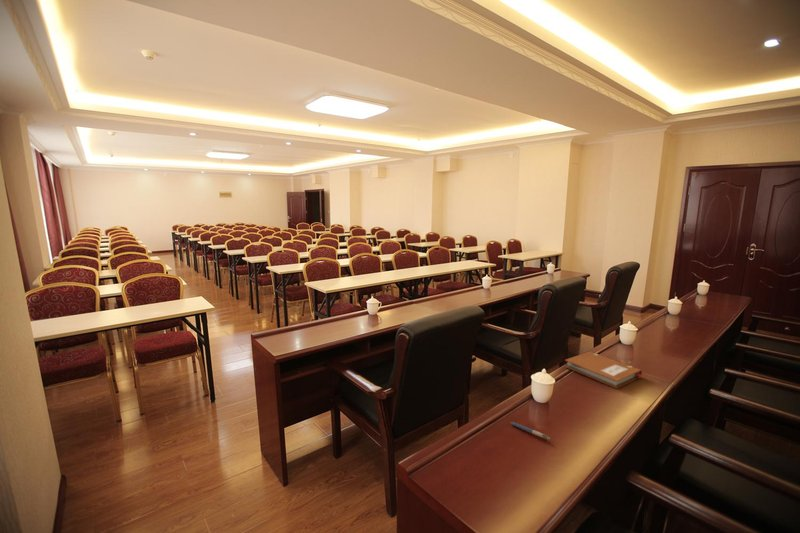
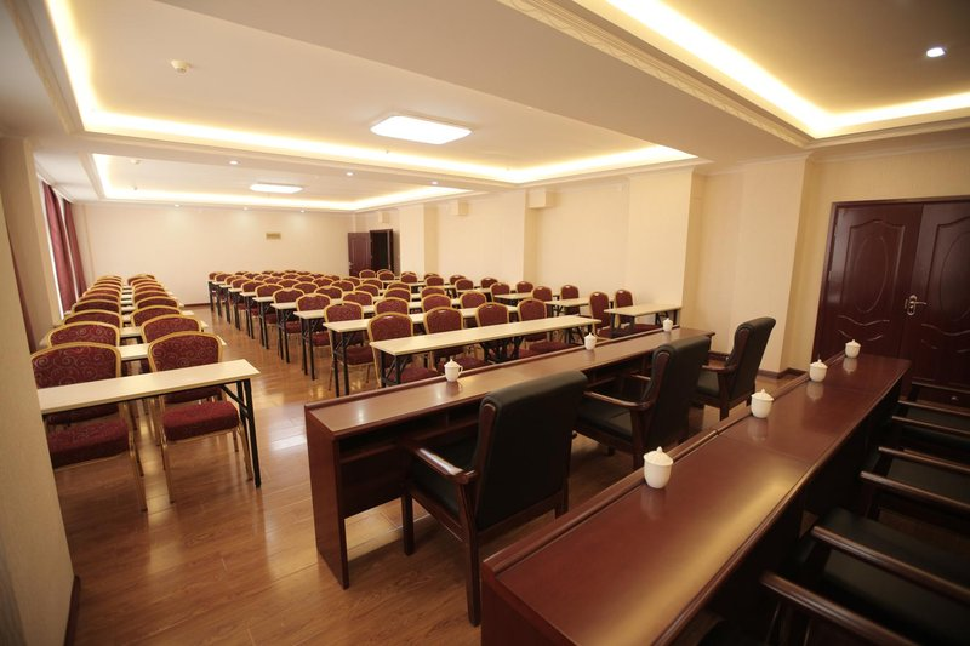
- pen [509,421,551,440]
- notebook [564,351,643,389]
